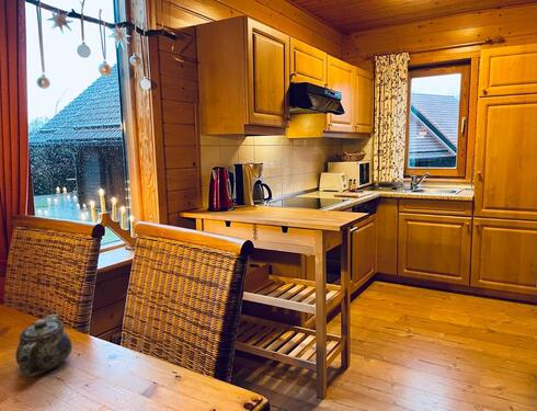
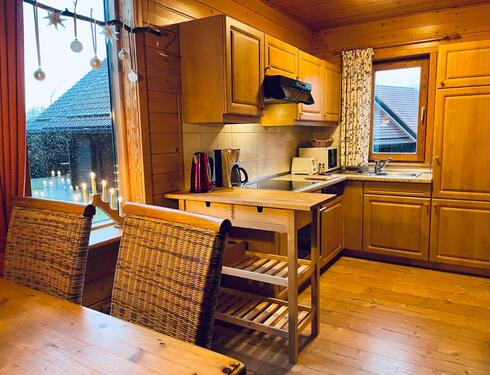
- chinaware [14,313,73,378]
